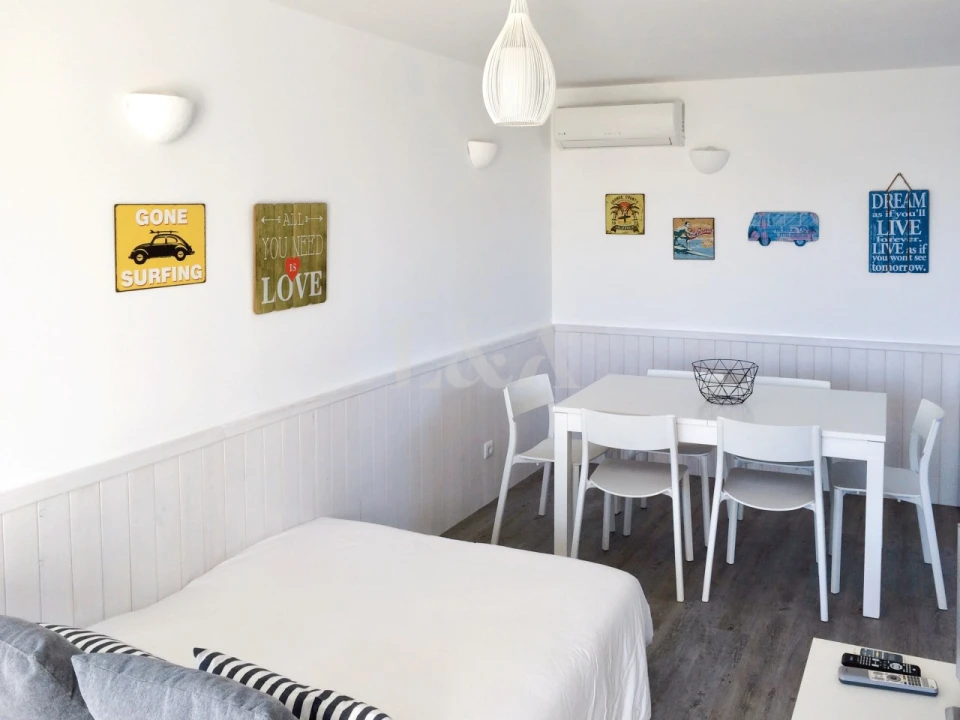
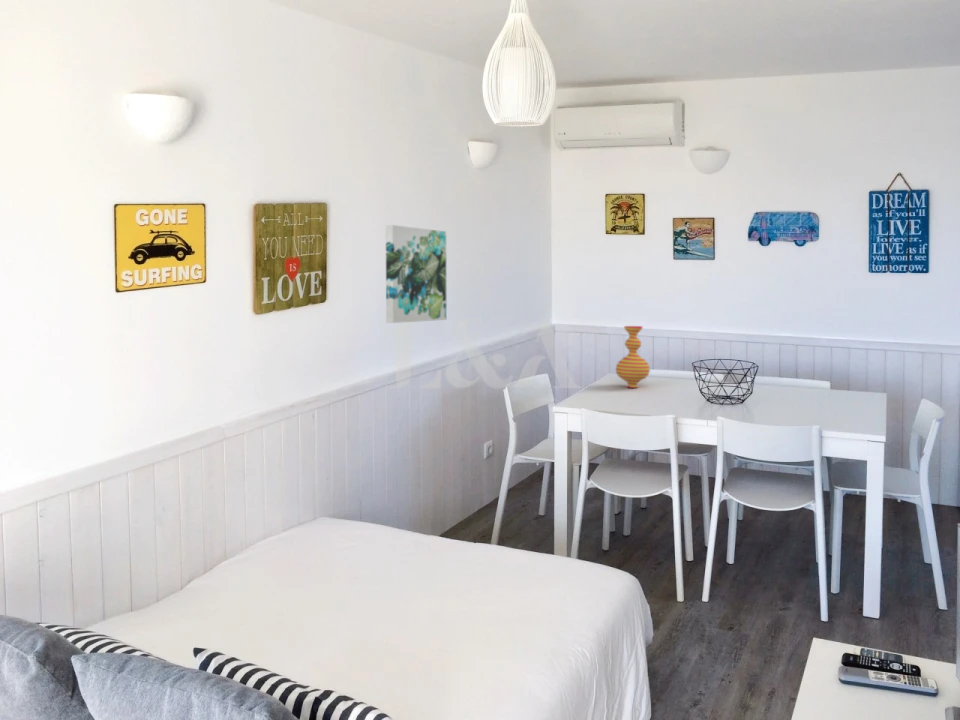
+ wall art [385,224,447,324]
+ vase [615,325,651,389]
